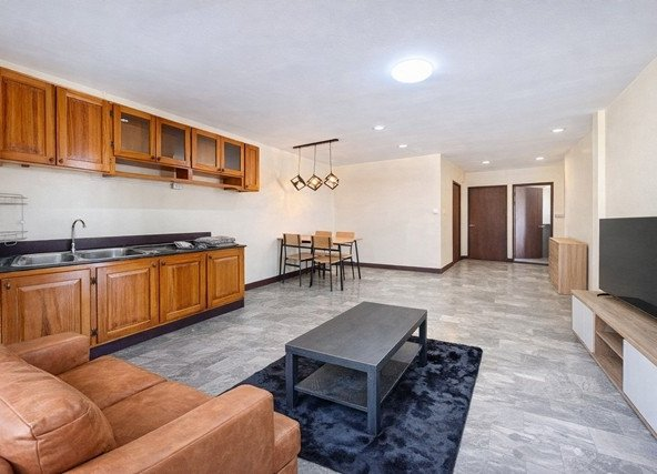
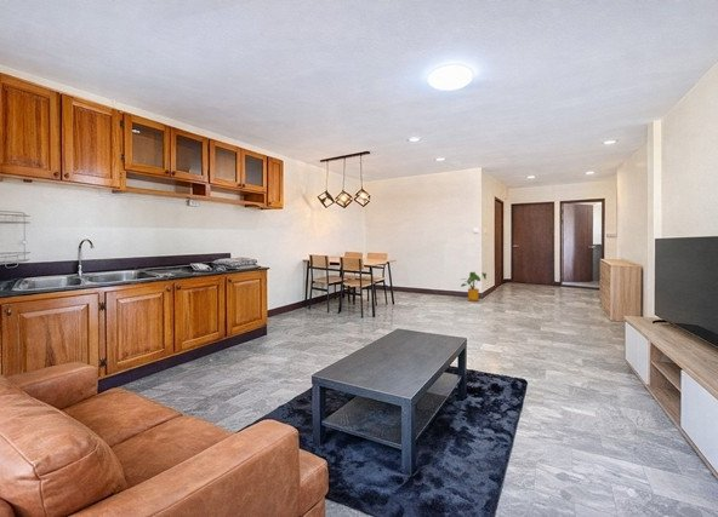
+ house plant [460,271,488,303]
